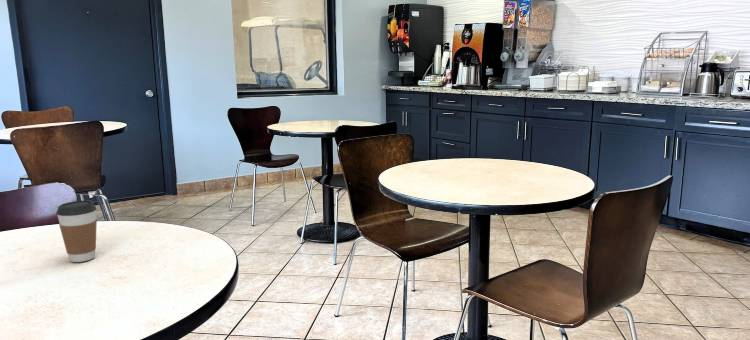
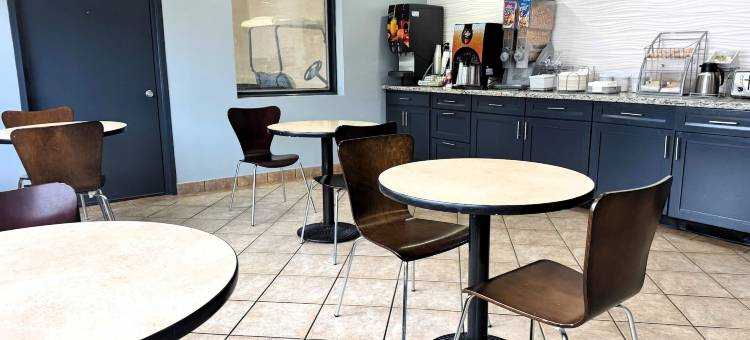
- coffee cup [55,199,98,263]
